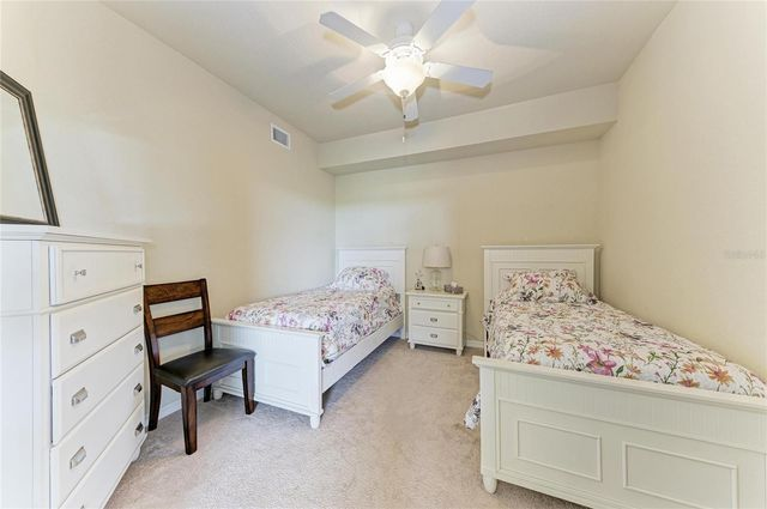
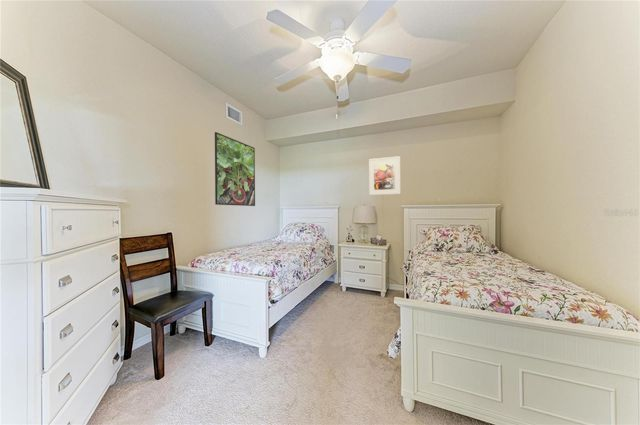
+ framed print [214,131,256,207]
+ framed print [368,155,401,196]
